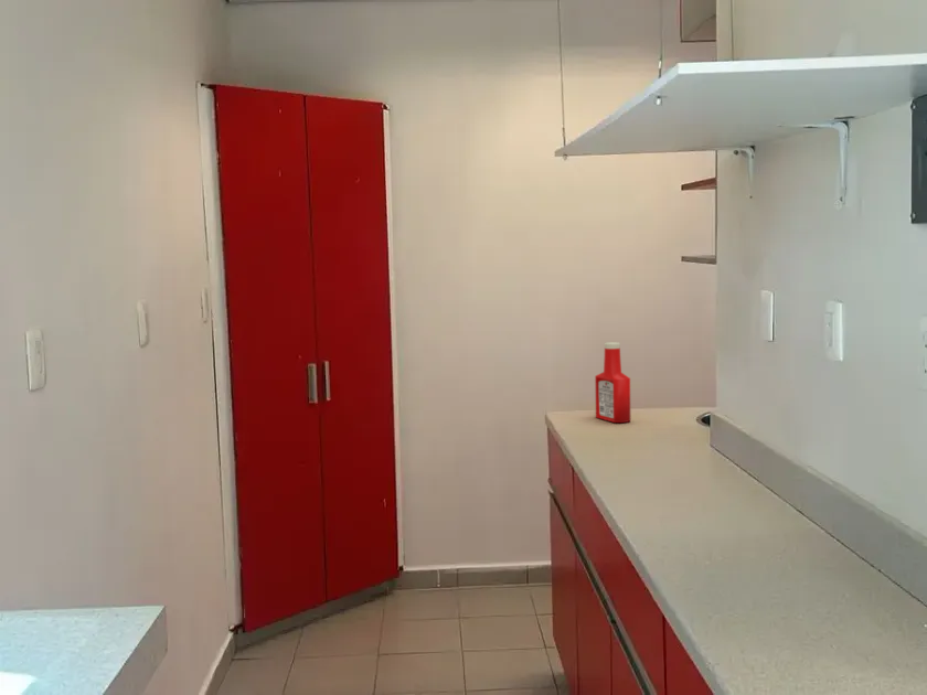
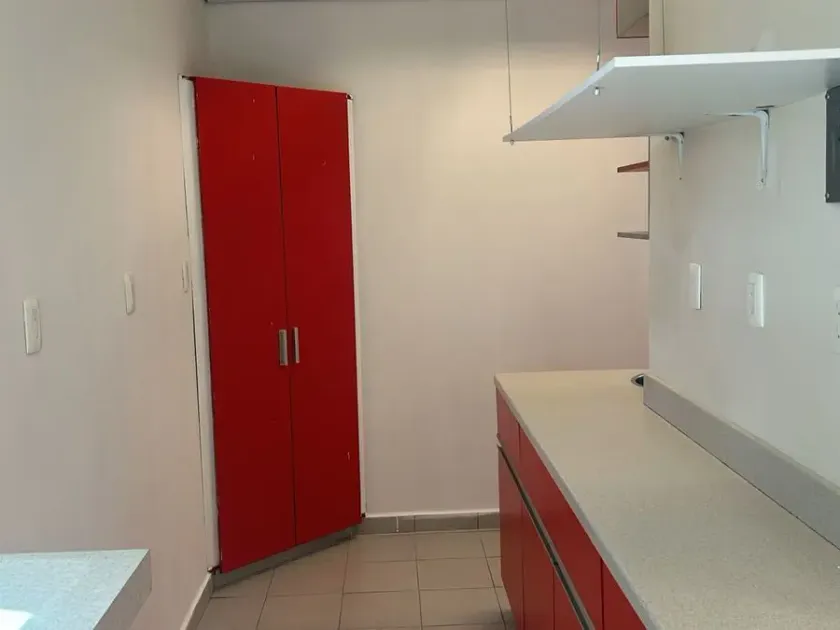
- soap bottle [594,341,631,424]
